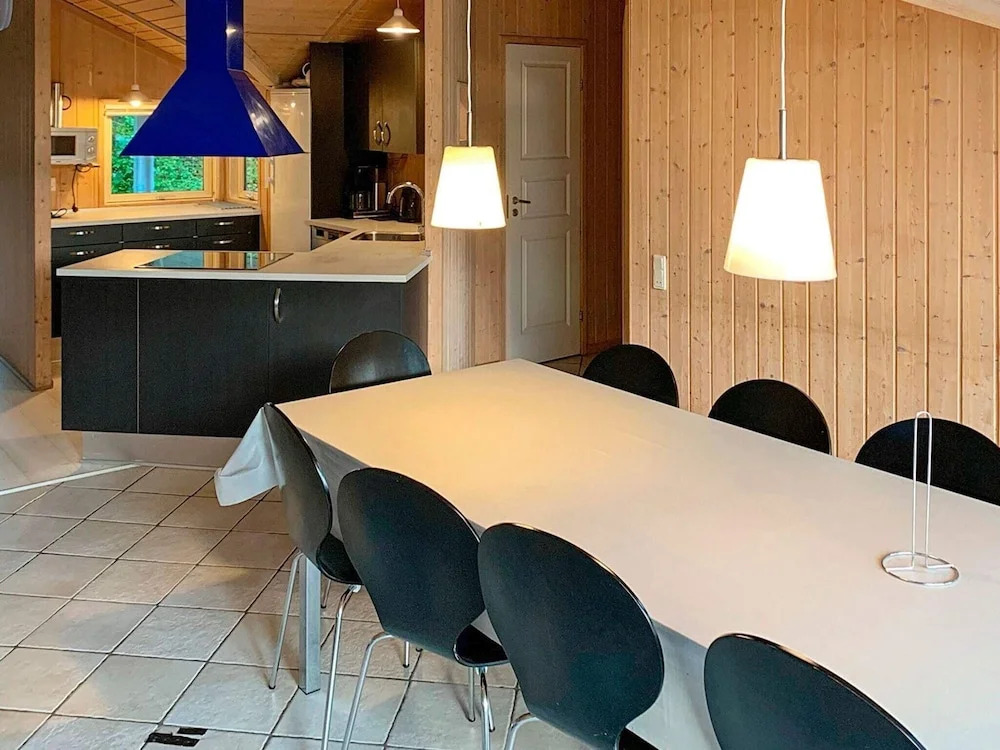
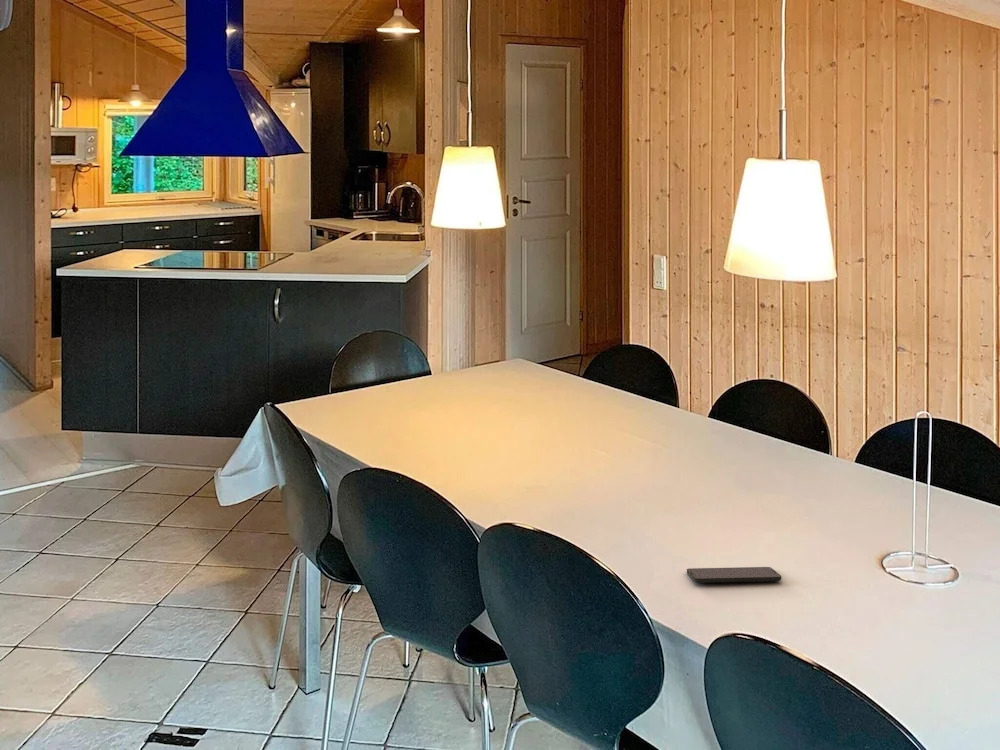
+ smartphone [686,566,782,584]
